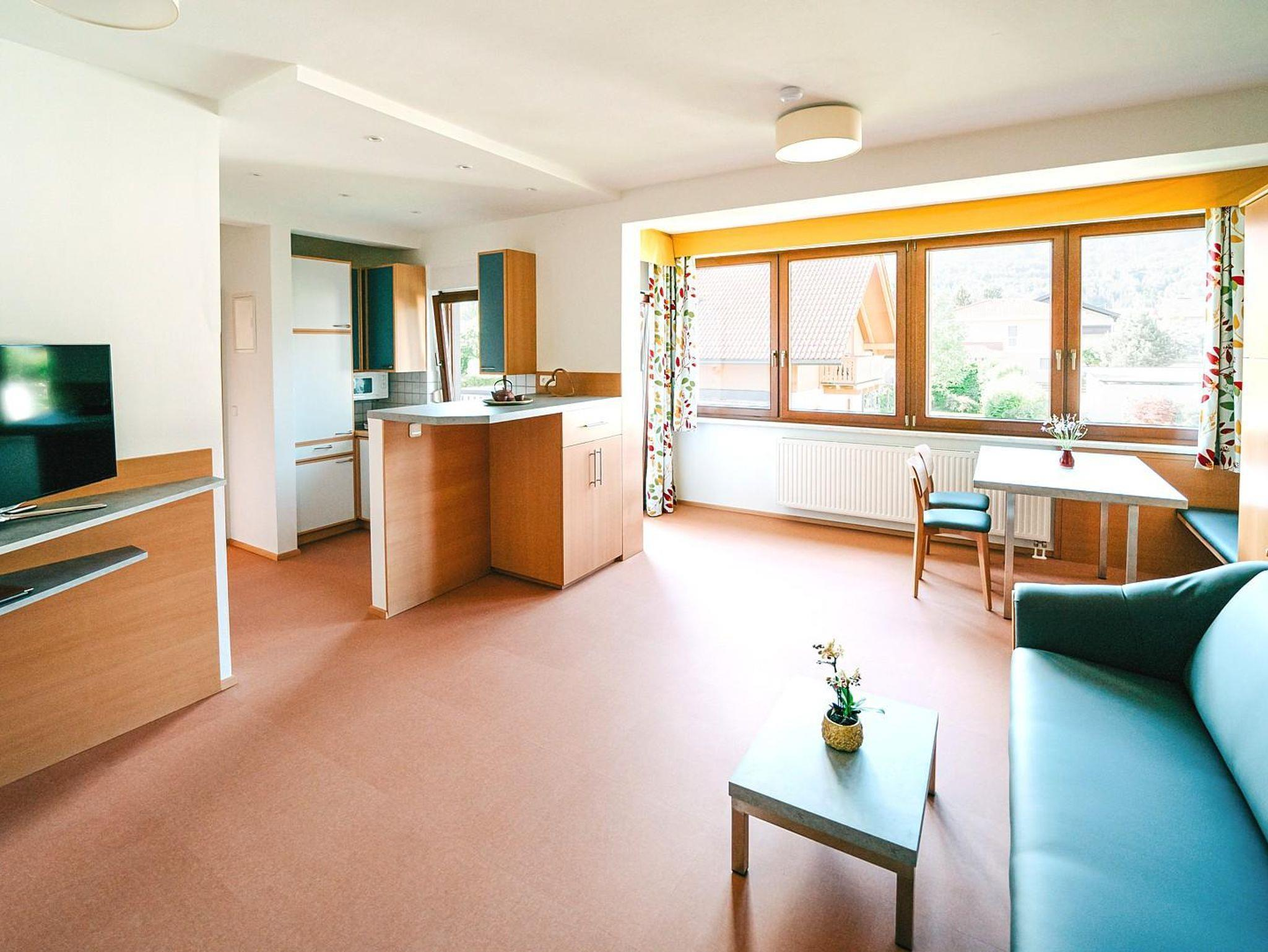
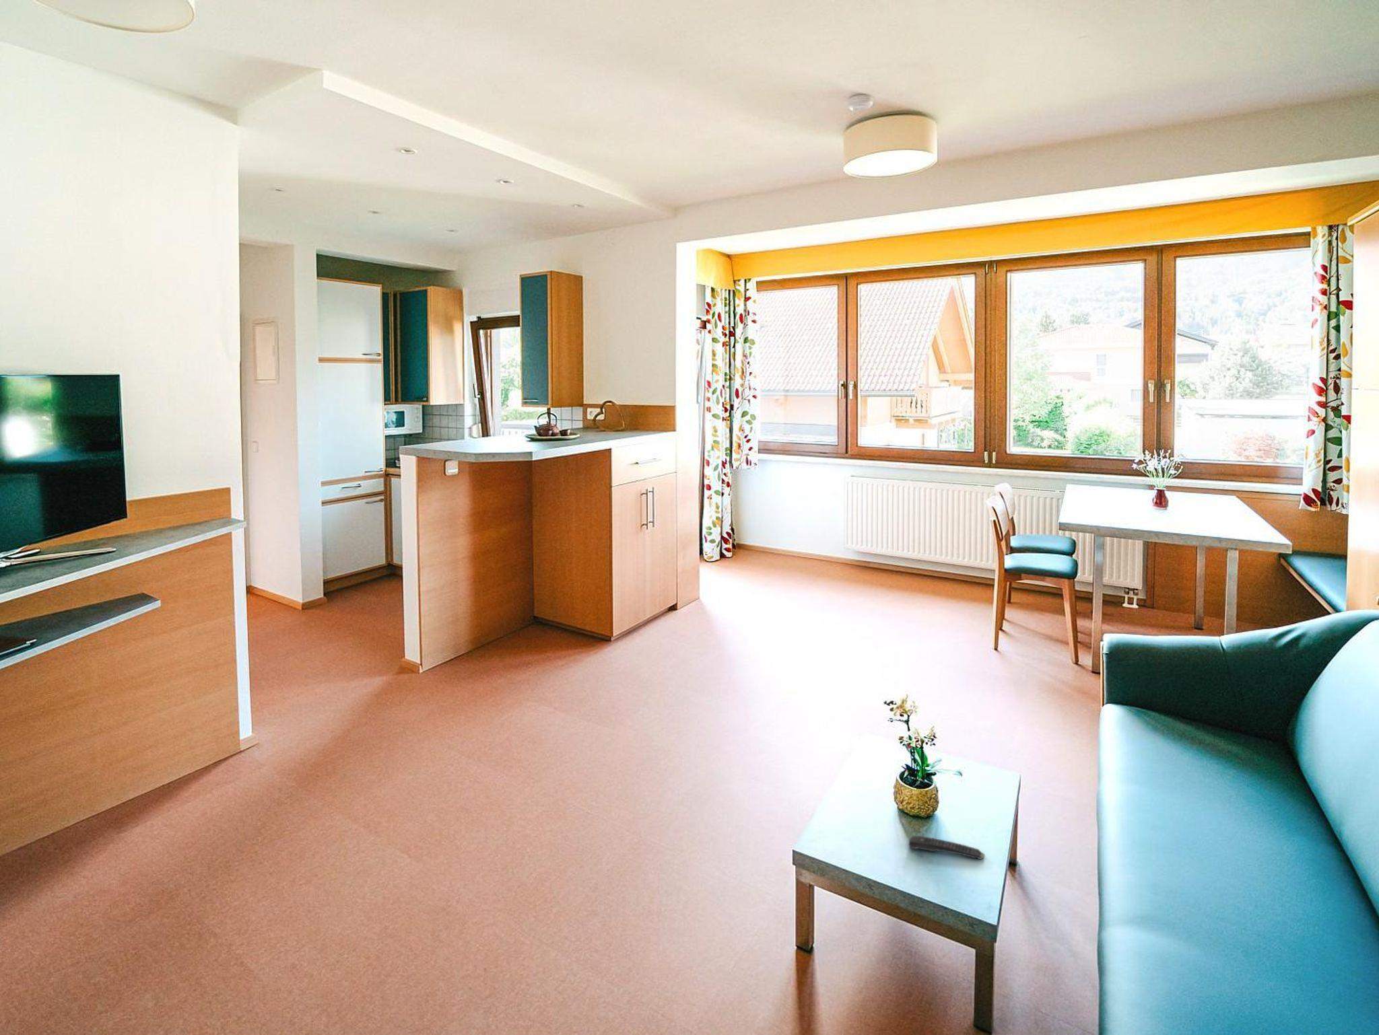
+ remote control [908,835,985,860]
